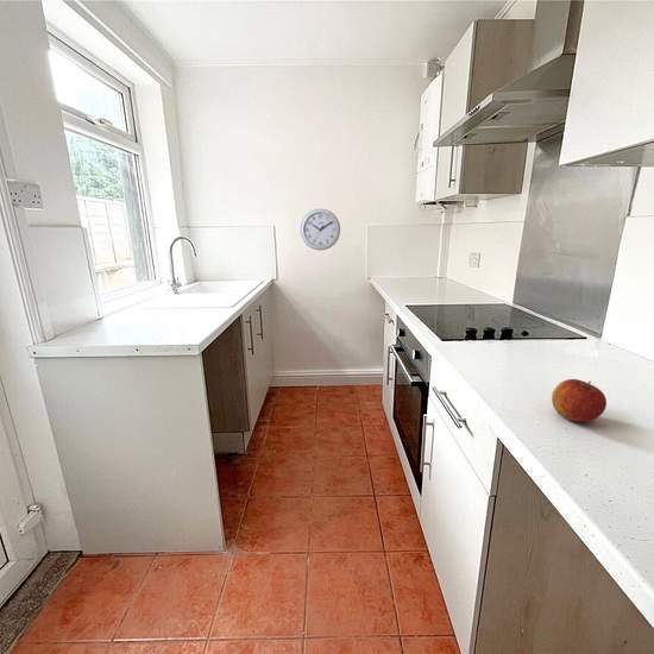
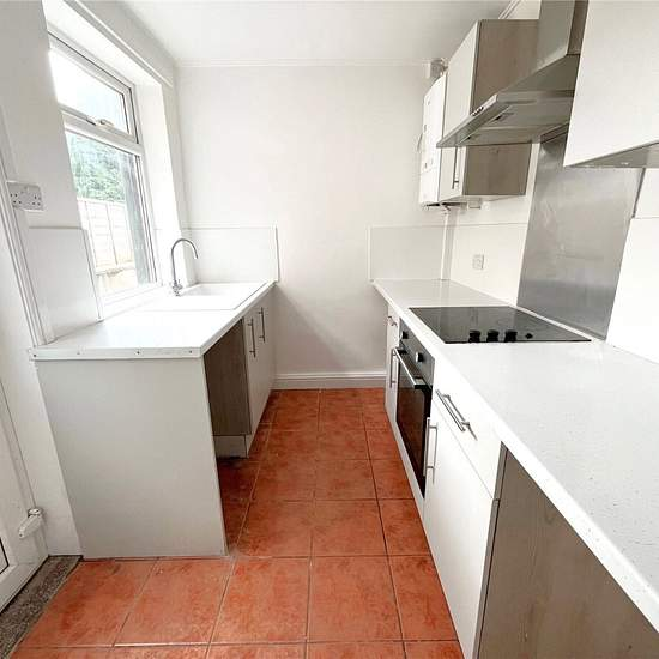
- wall clock [300,208,341,251]
- apple [551,378,608,423]
